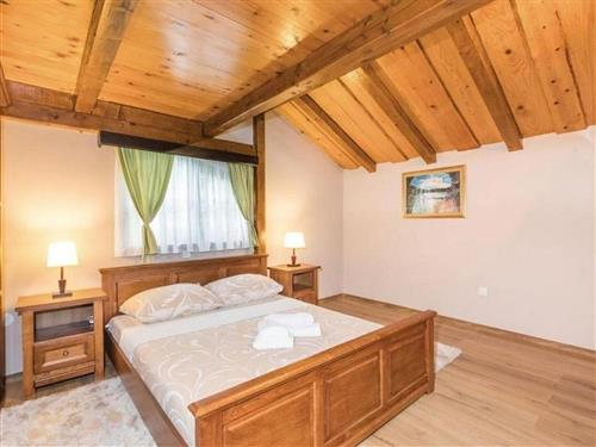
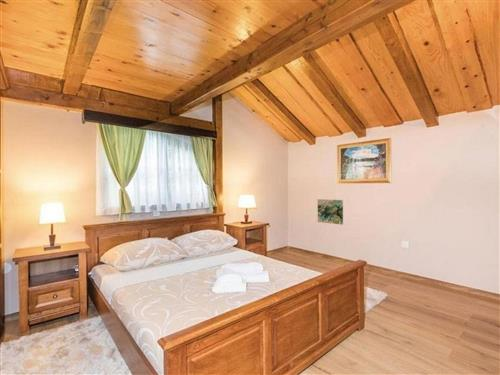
+ wall art [317,198,344,226]
